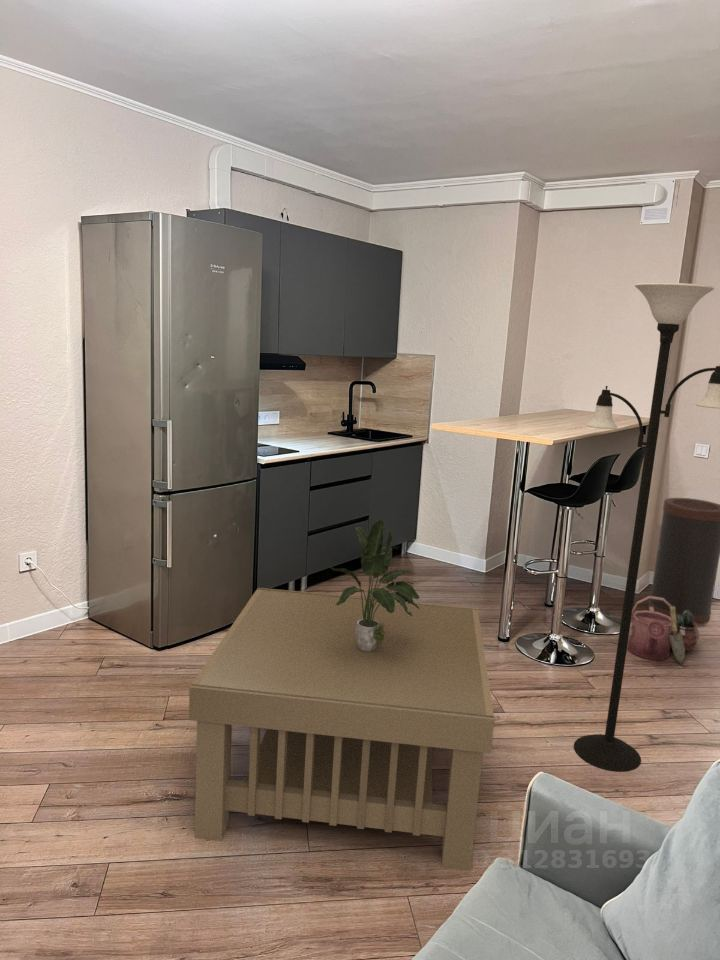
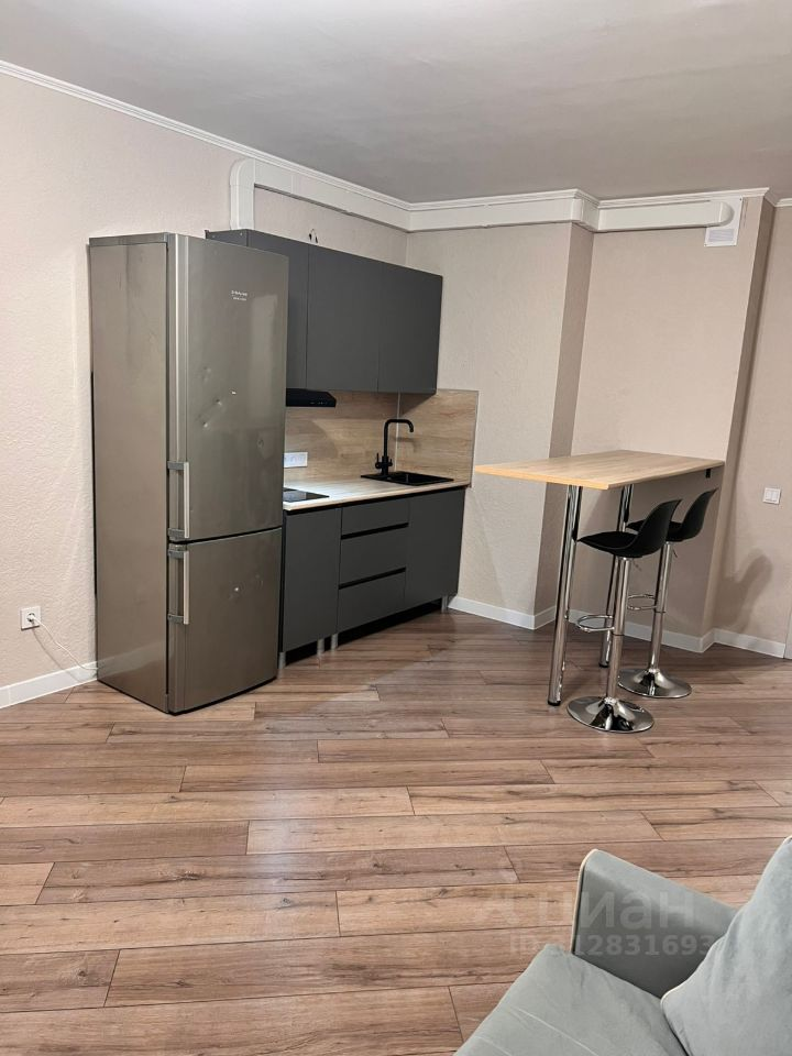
- floor lamp [573,282,720,773]
- watering can [627,595,700,665]
- potted plant [327,519,421,651]
- trash can [647,497,720,626]
- coffee table [188,587,495,872]
